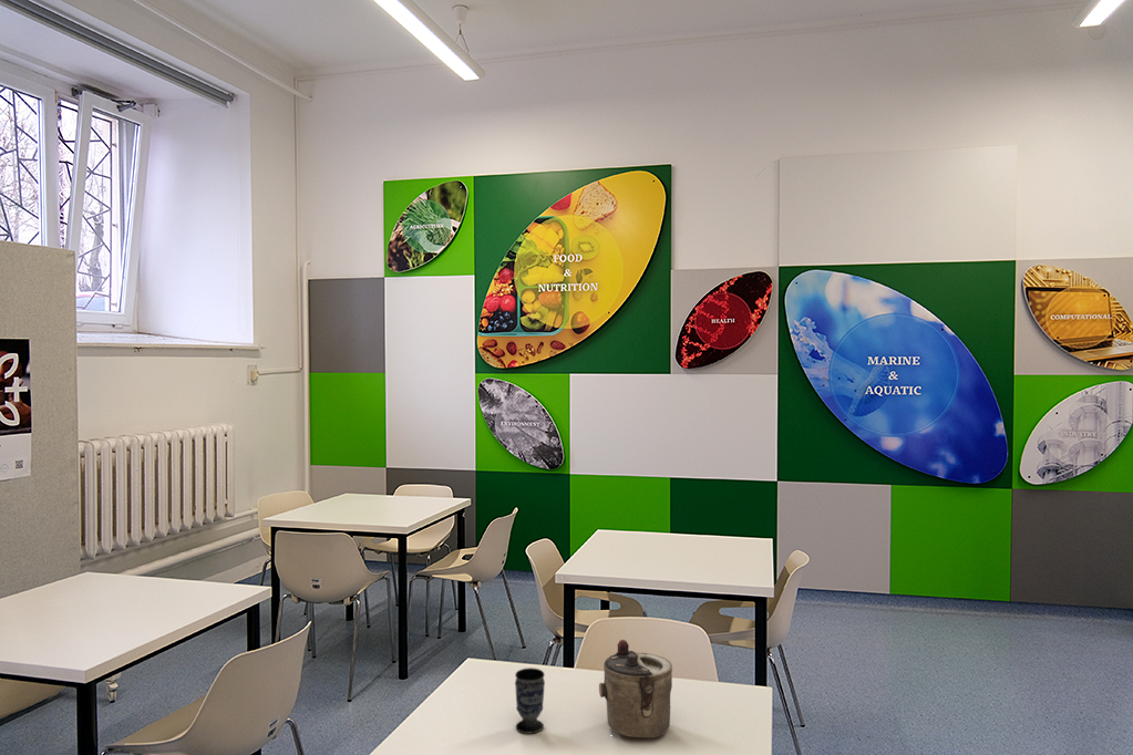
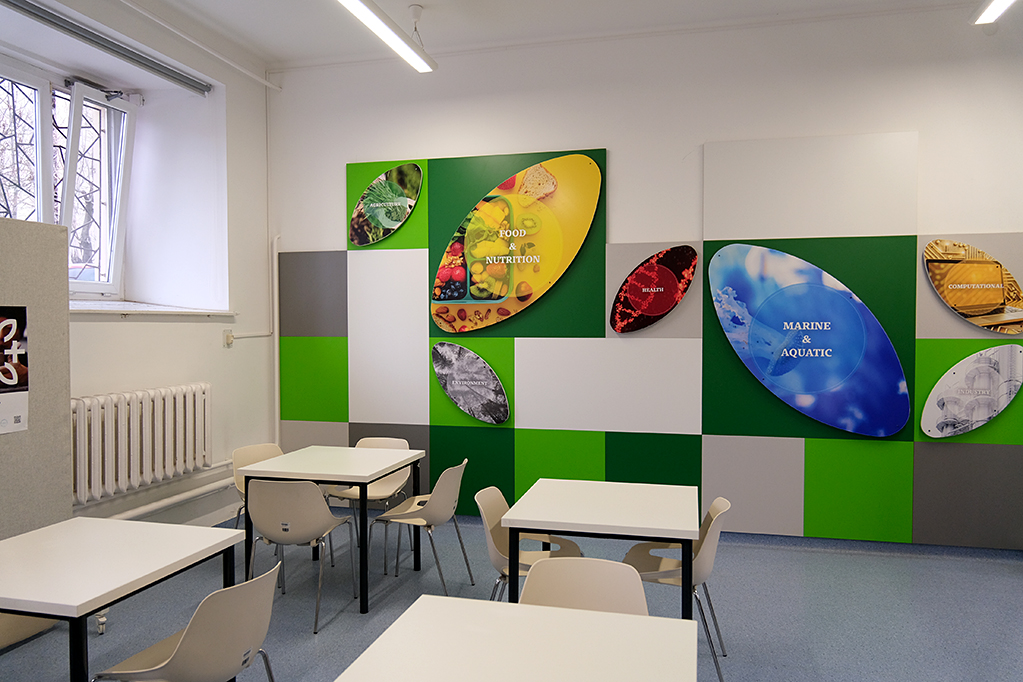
- teapot [598,639,673,738]
- cup [514,668,546,735]
